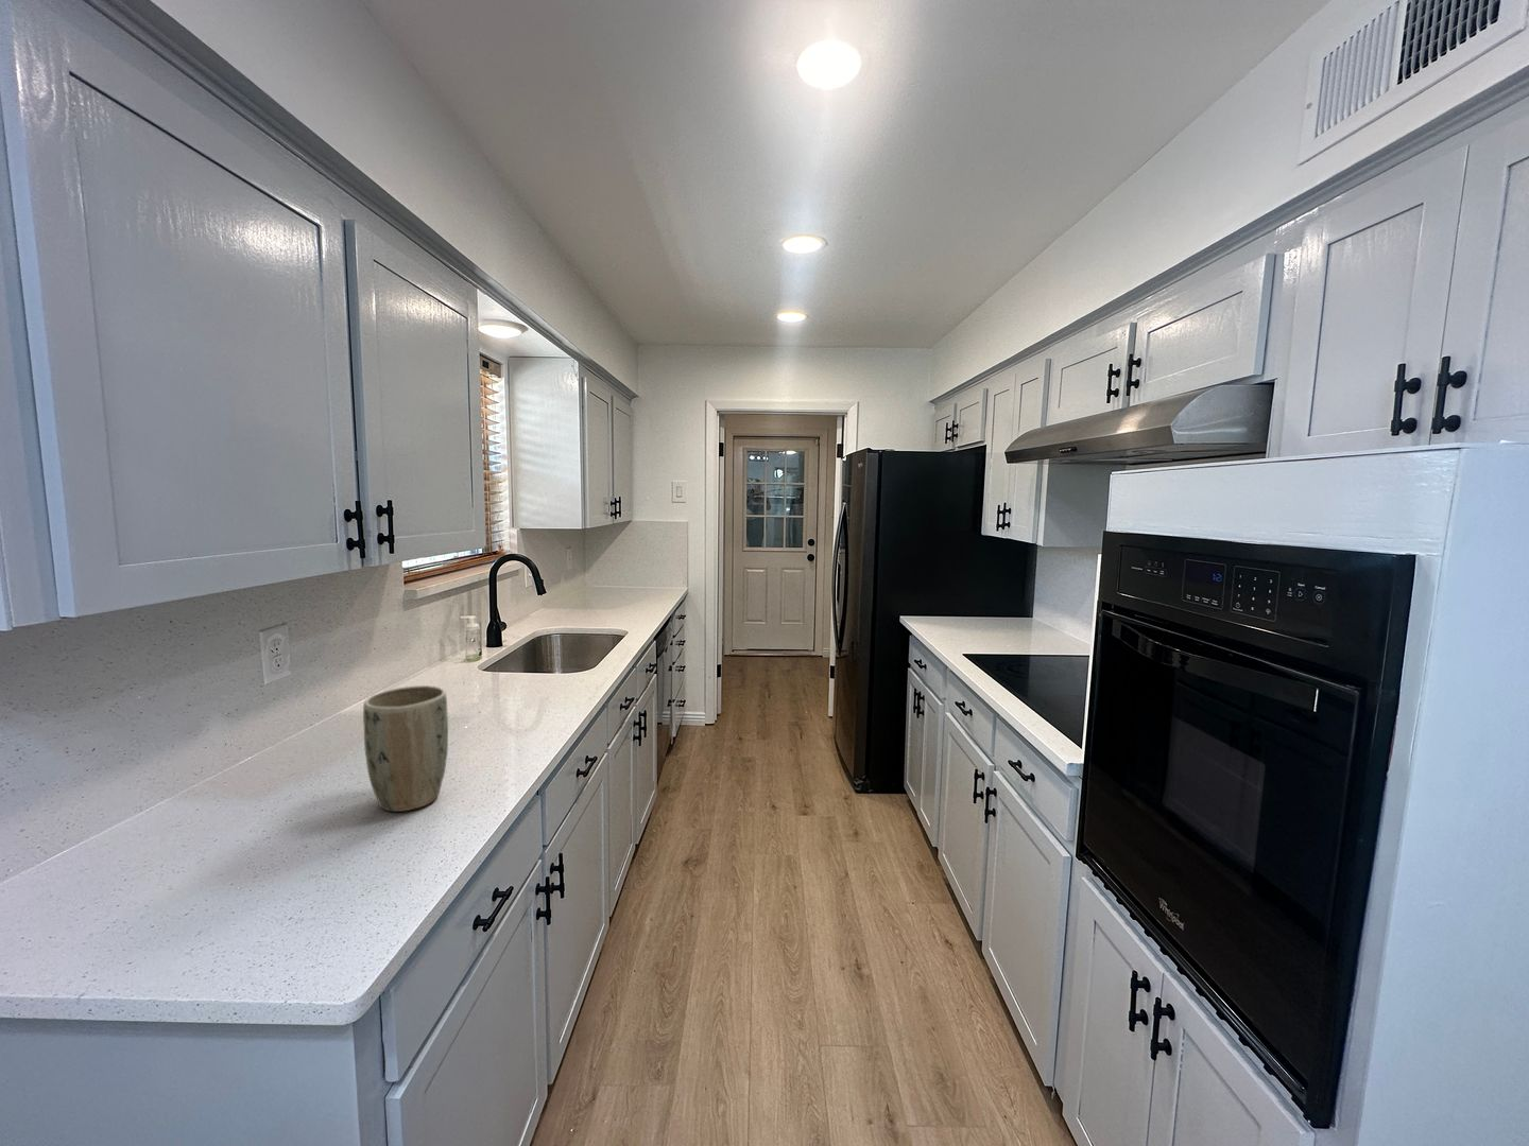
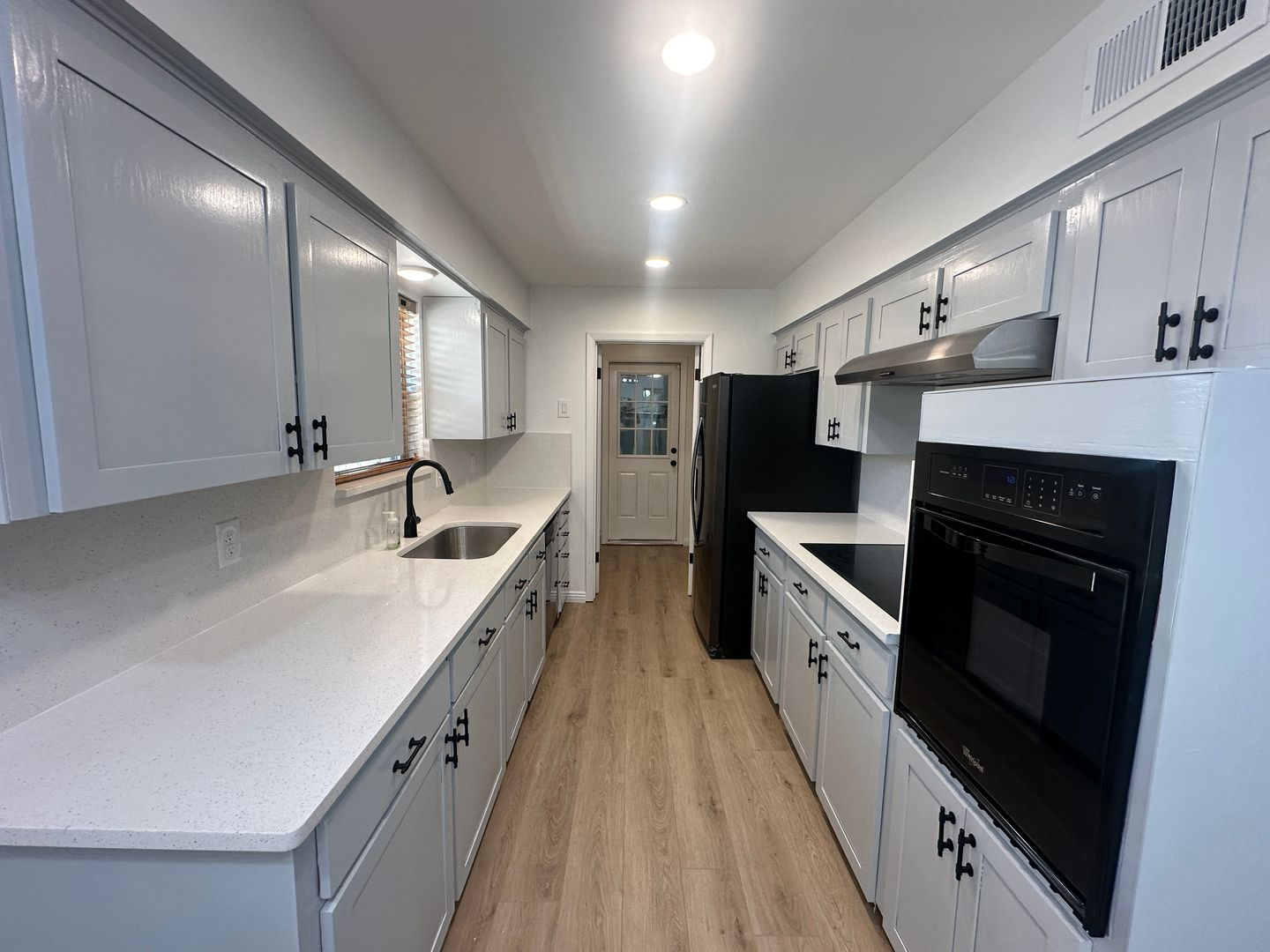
- plant pot [362,685,449,813]
